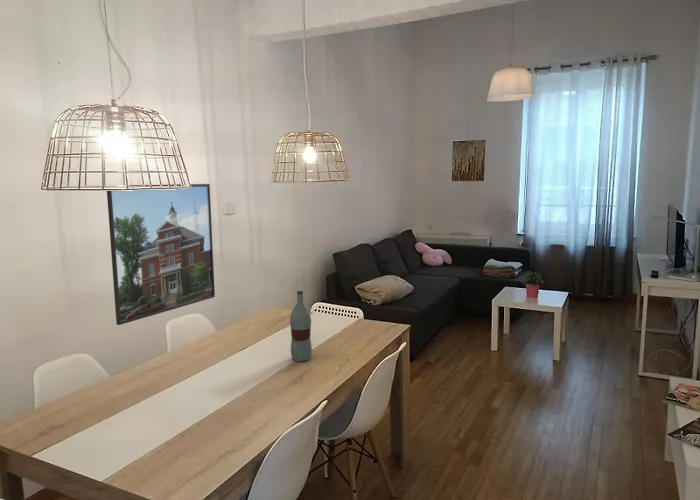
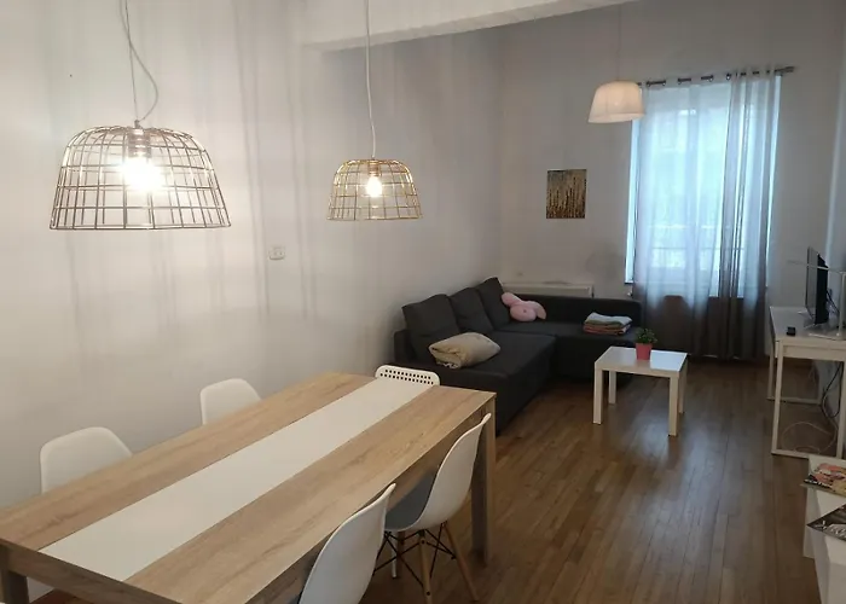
- bottle [289,290,313,362]
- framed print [106,183,216,326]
